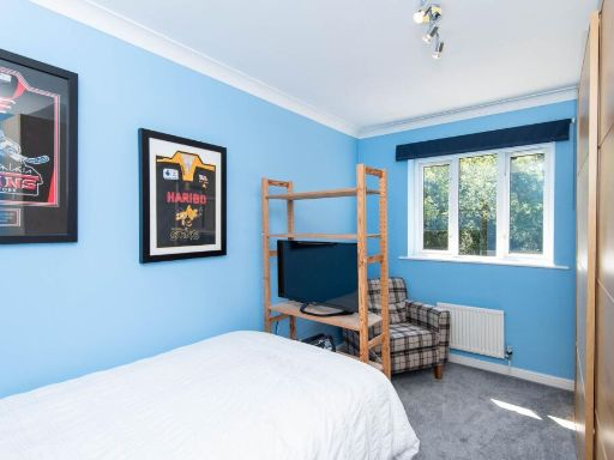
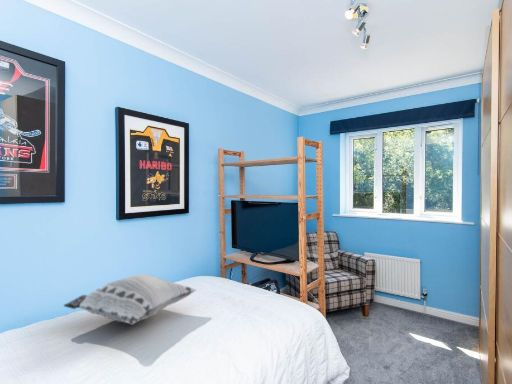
+ decorative pillow [63,273,197,327]
